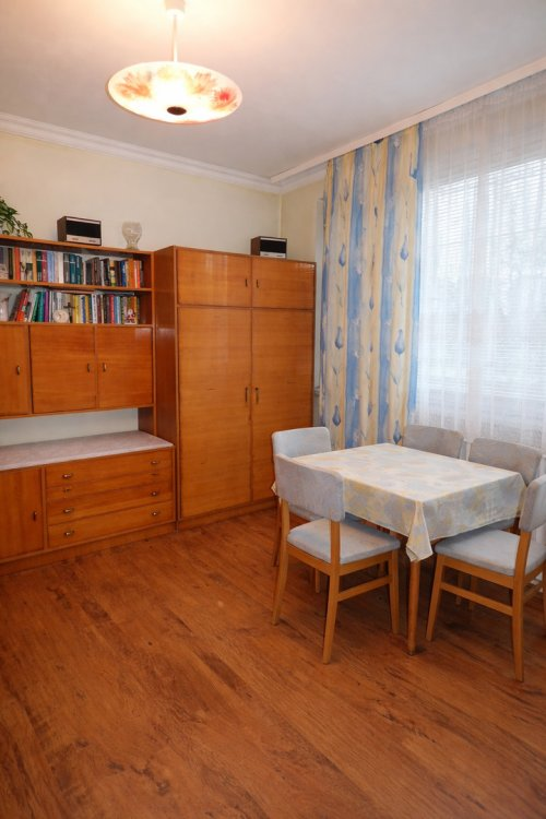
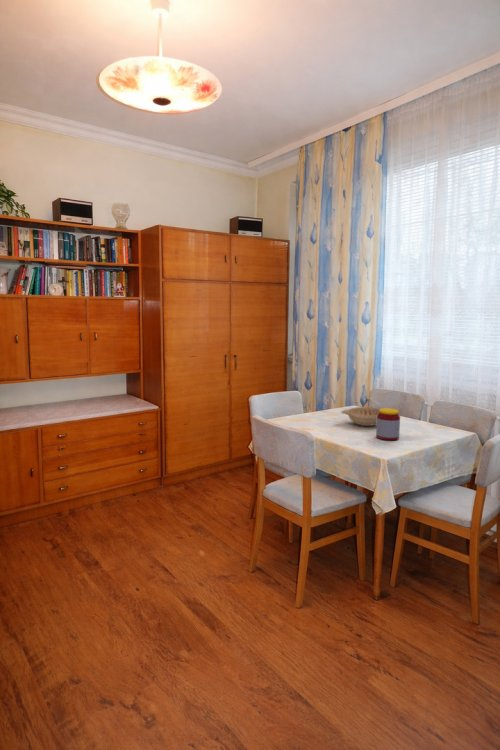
+ jar [375,407,401,441]
+ decorative bowl [340,406,380,427]
